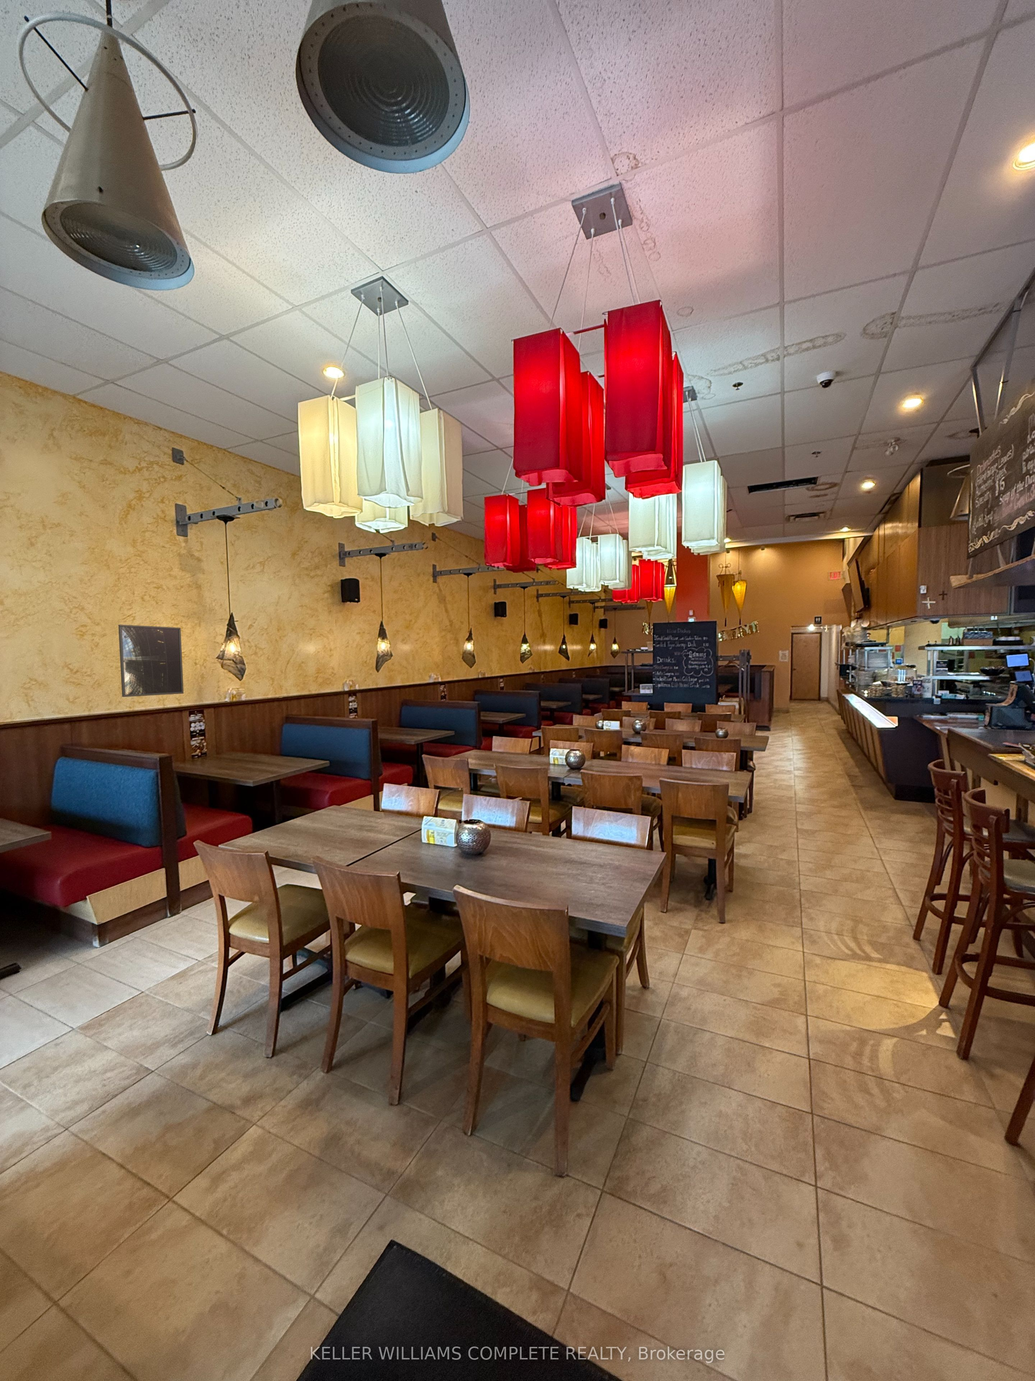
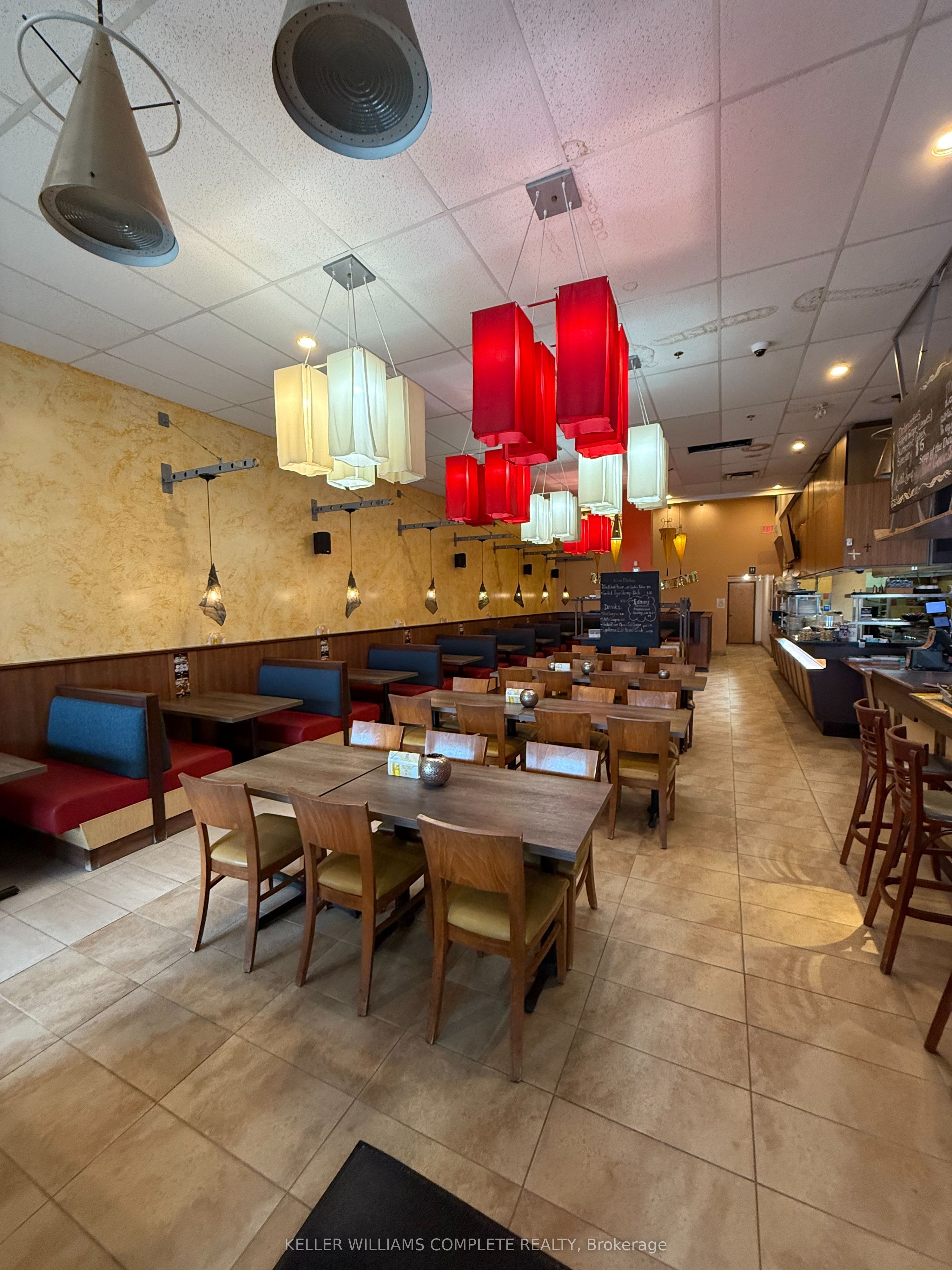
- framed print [117,624,184,697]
